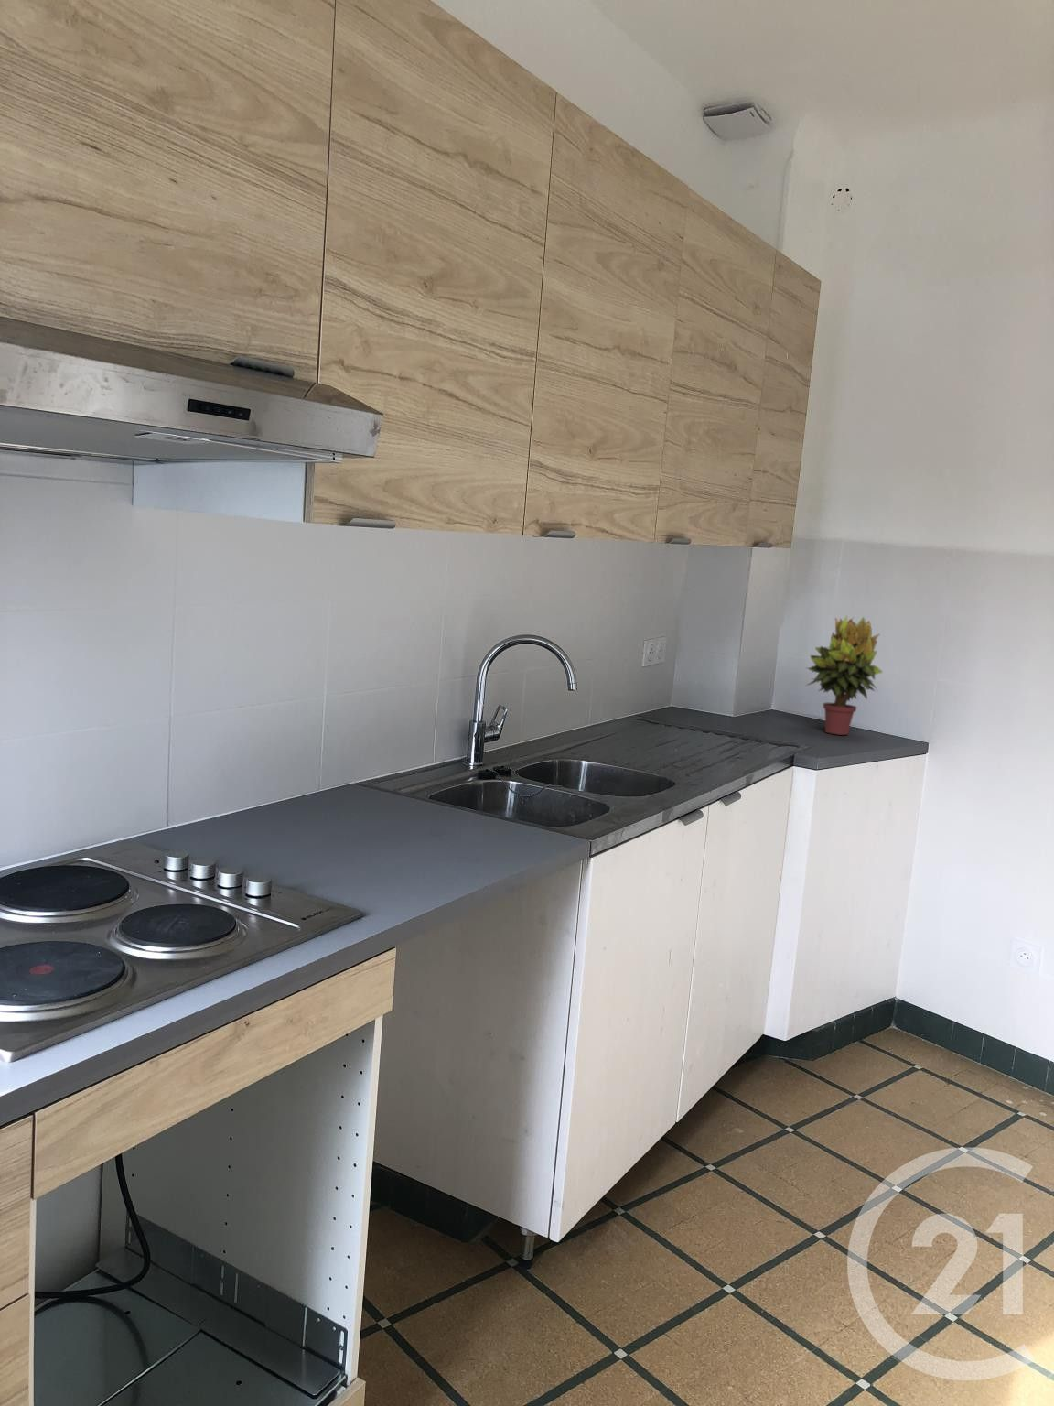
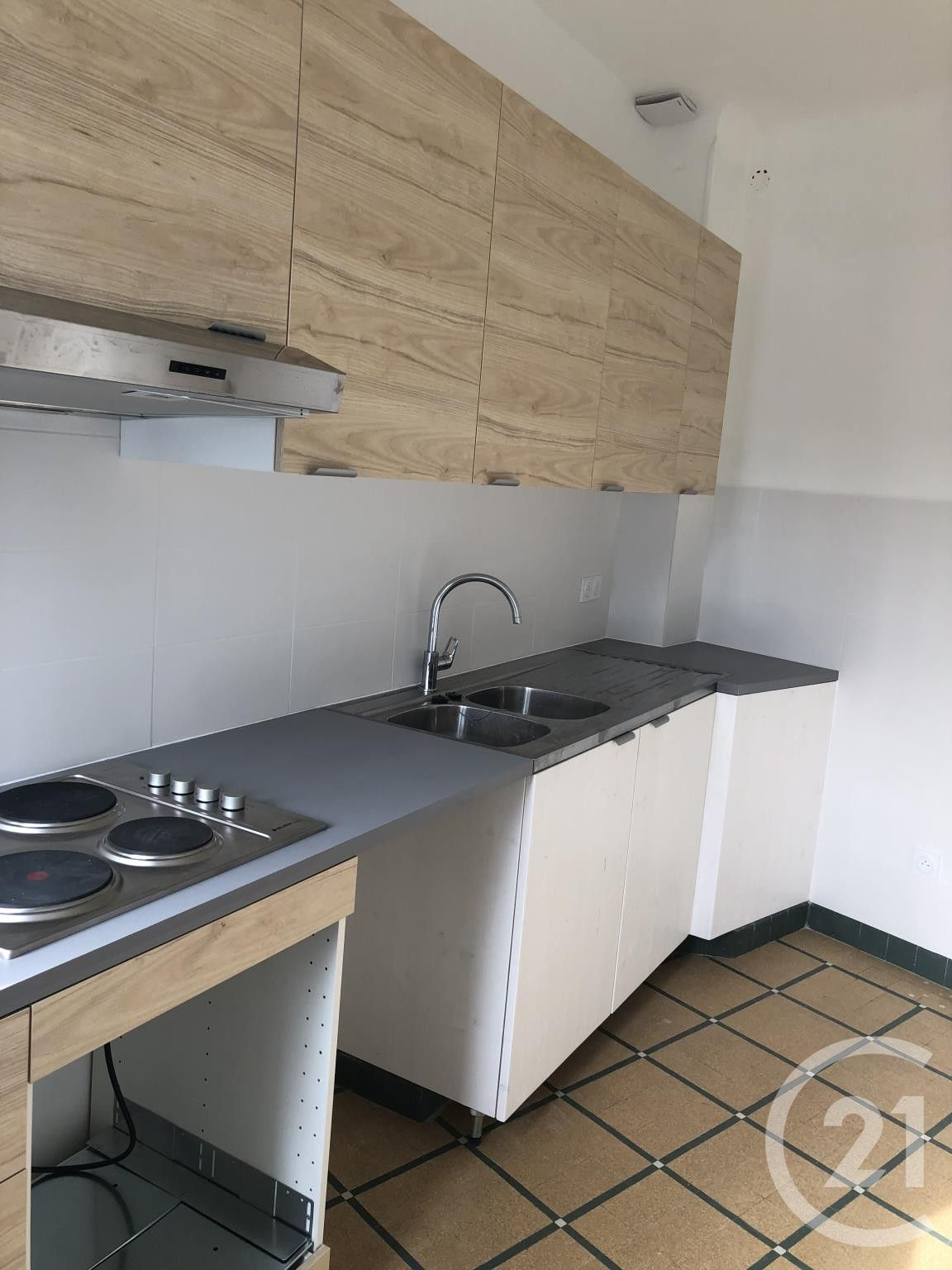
- potted plant [805,616,882,736]
